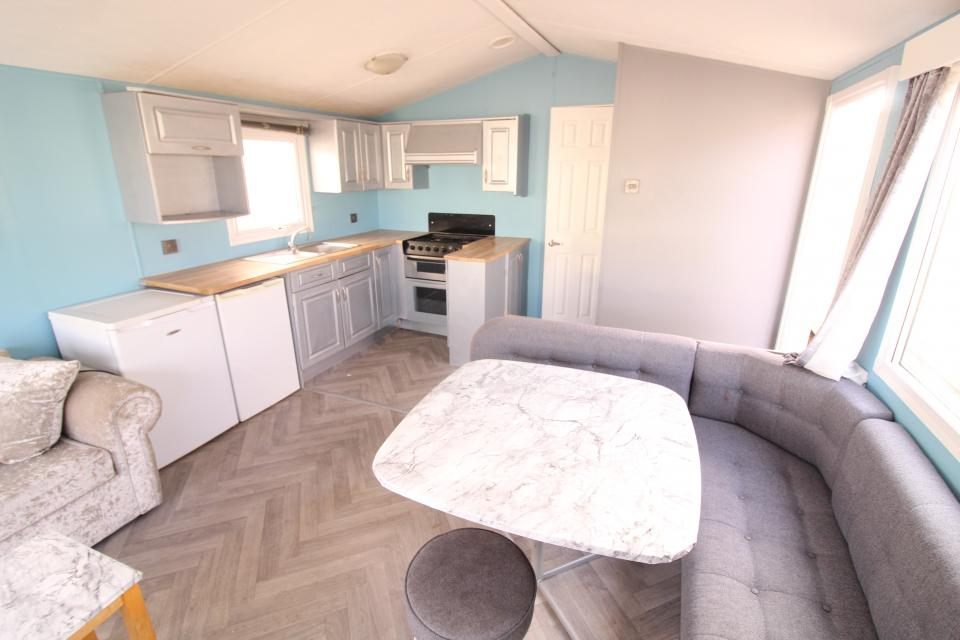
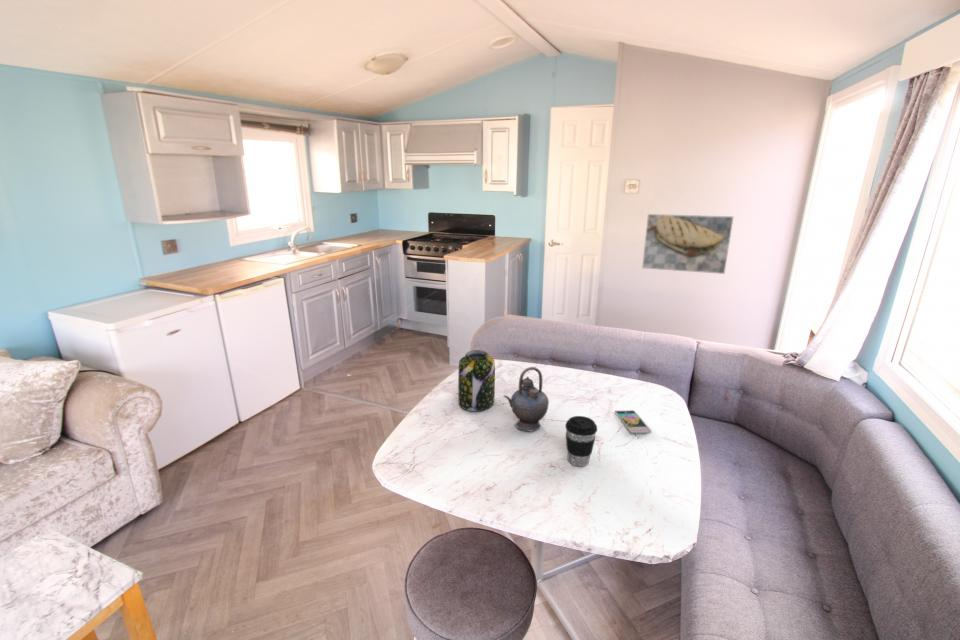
+ jar [457,349,496,412]
+ smartphone [614,409,653,434]
+ coffee cup [564,415,598,468]
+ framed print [641,213,735,275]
+ teapot [503,366,550,432]
